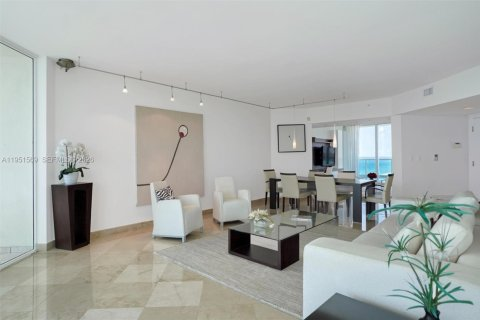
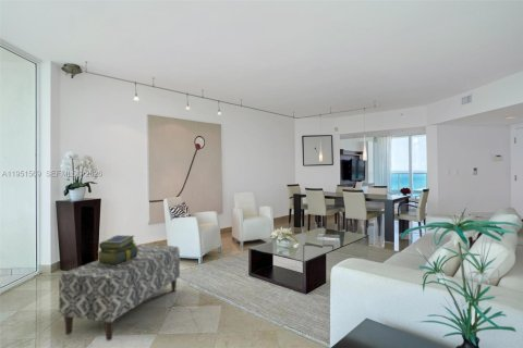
+ stack of books [97,234,137,265]
+ bench [58,244,181,341]
